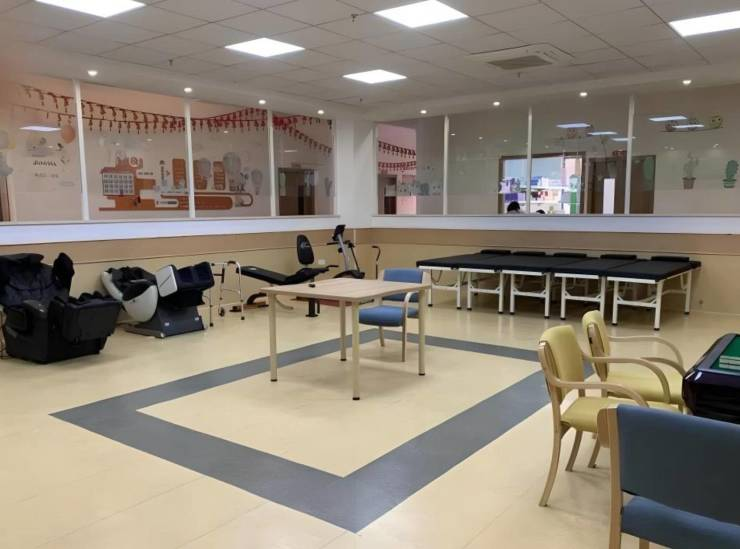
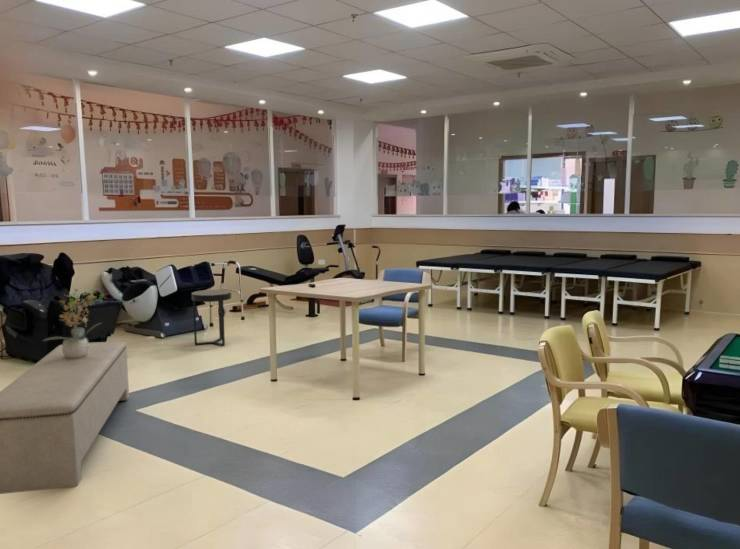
+ side table [191,289,232,347]
+ bench [0,341,130,495]
+ potted plant [42,286,109,358]
